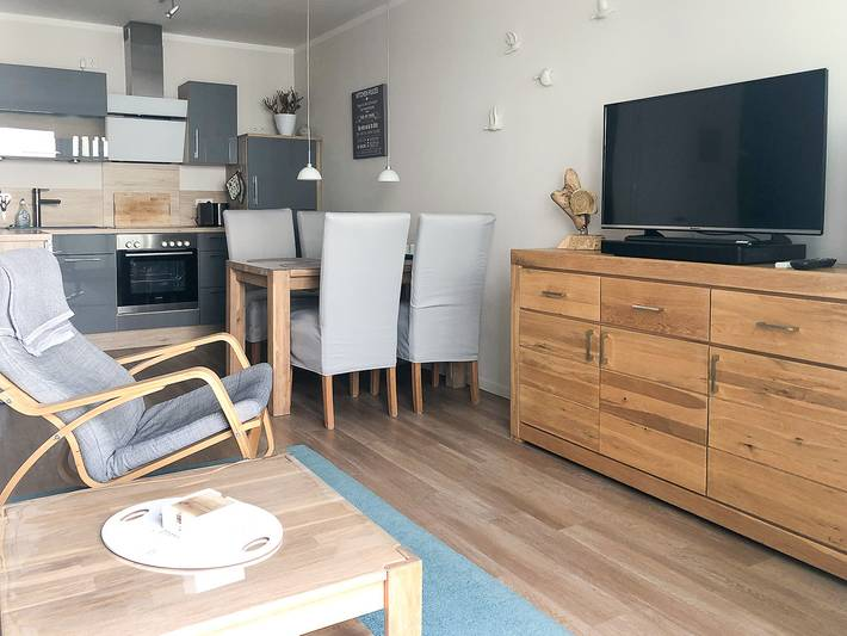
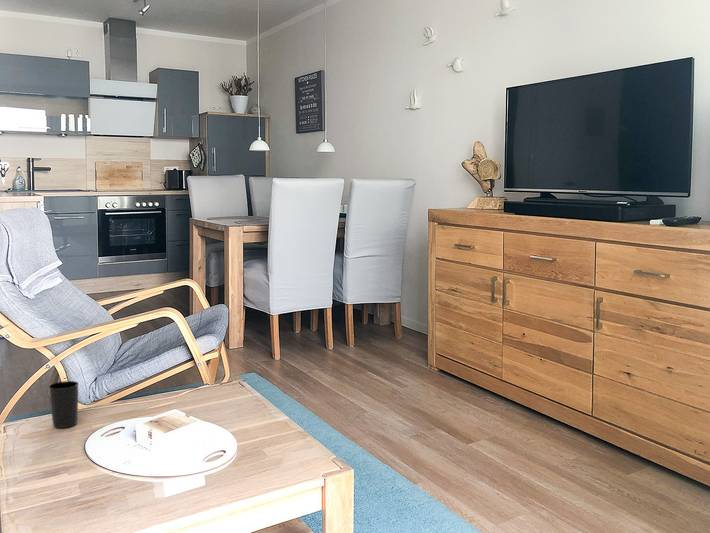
+ cup [48,380,79,429]
